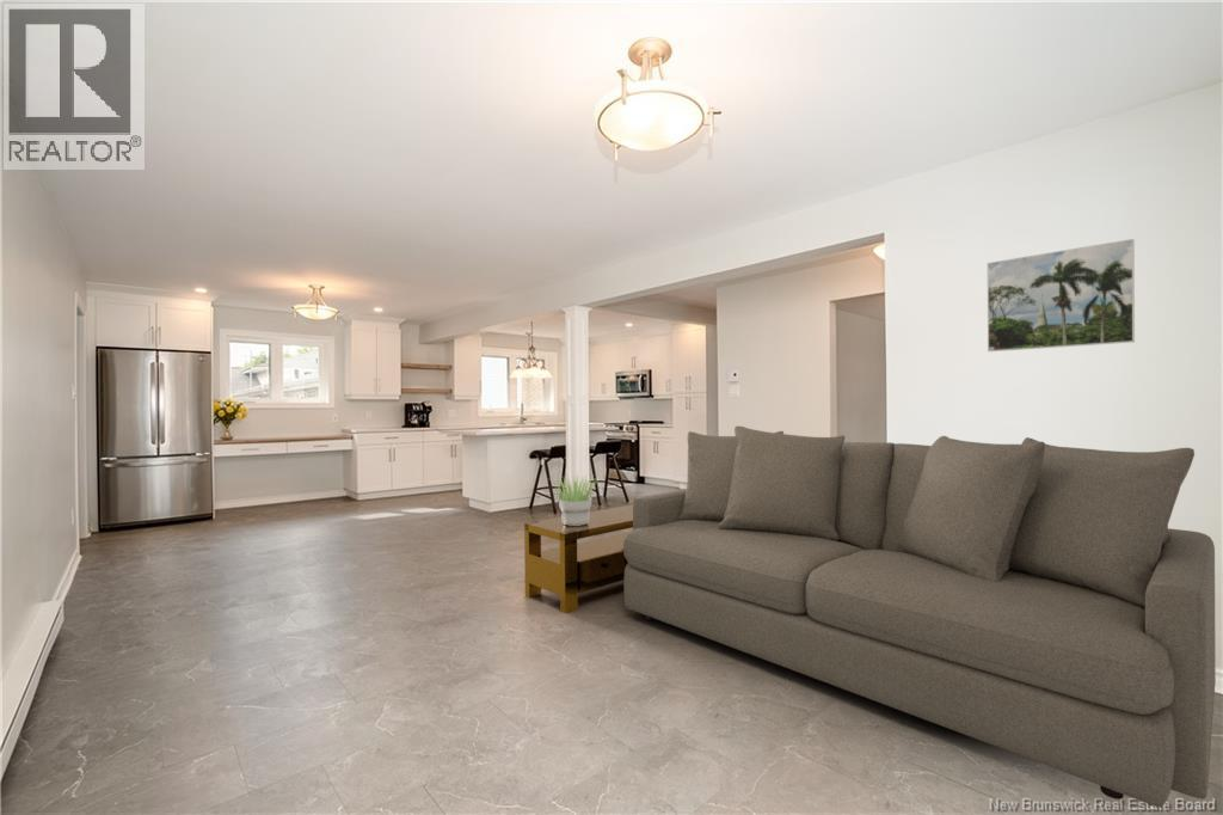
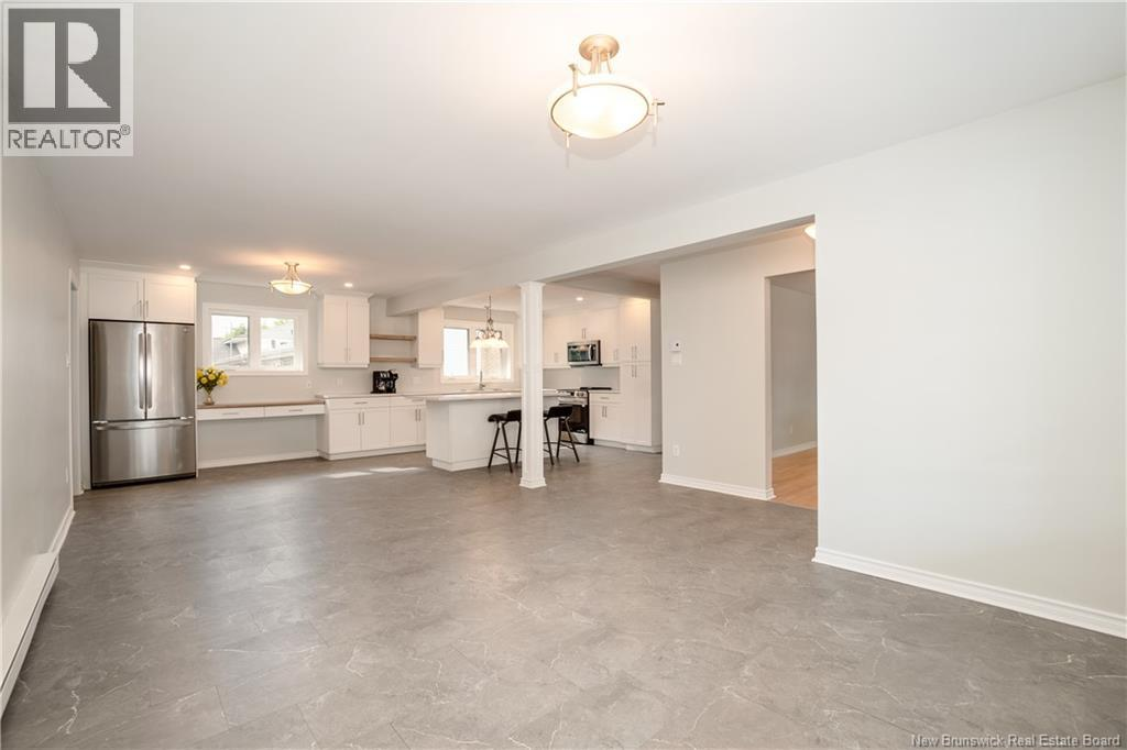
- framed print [987,238,1136,353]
- sofa [622,425,1217,808]
- media console [523,503,633,614]
- potted plant [546,472,600,526]
